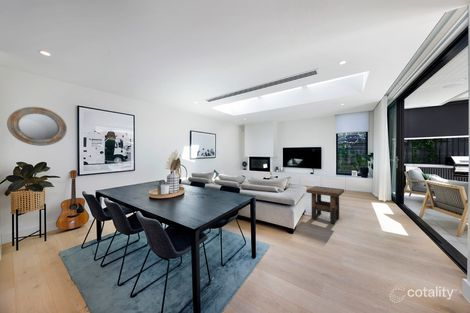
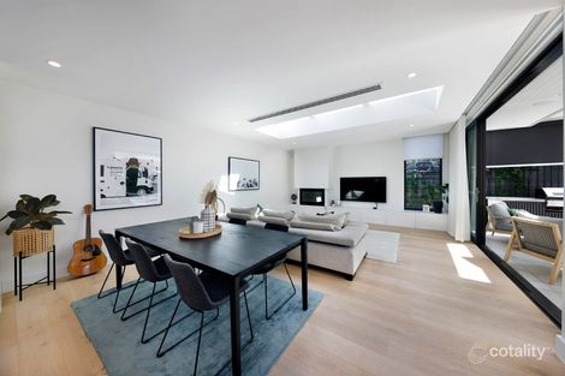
- side table [305,185,345,225]
- home mirror [6,106,68,147]
